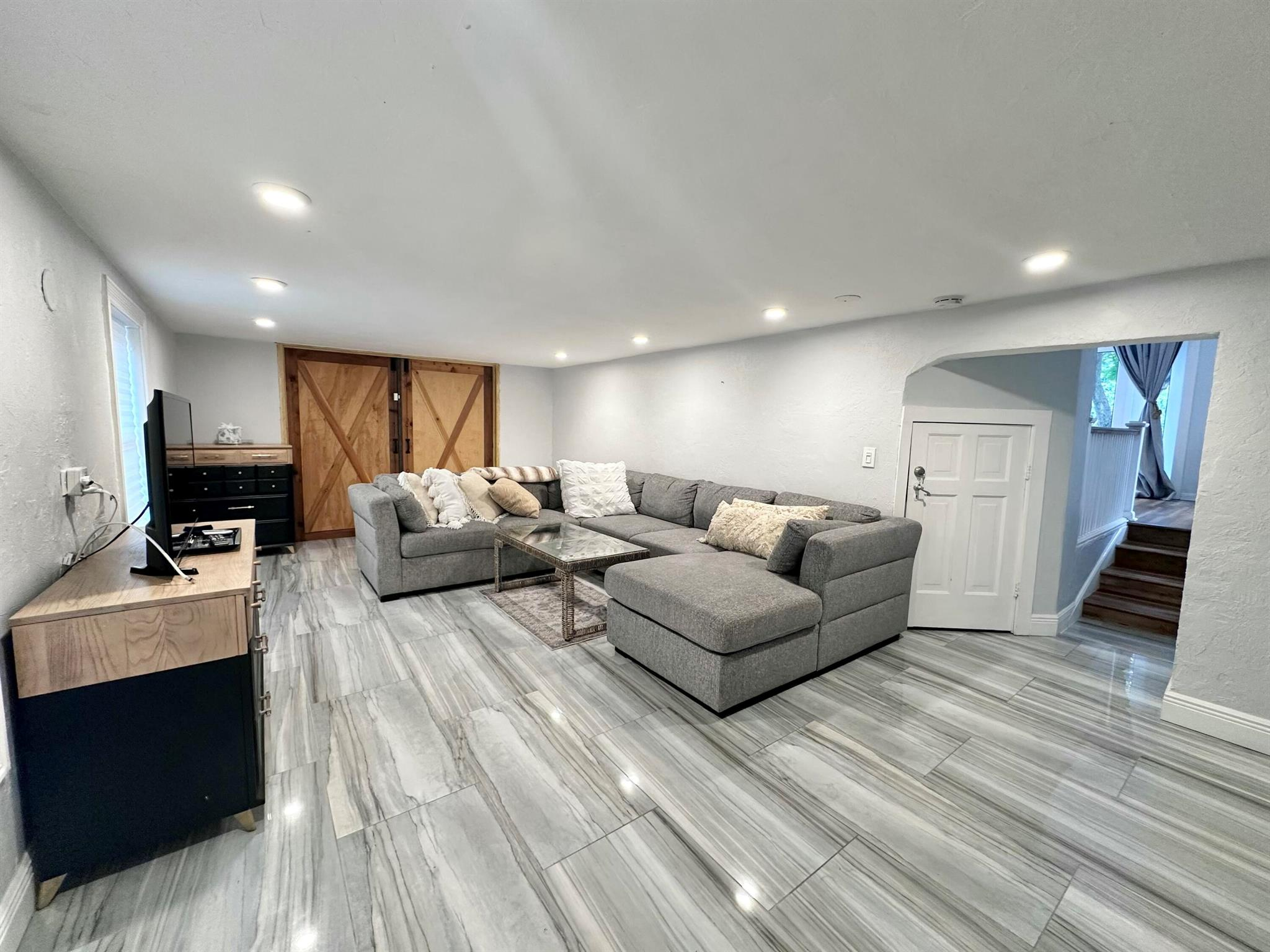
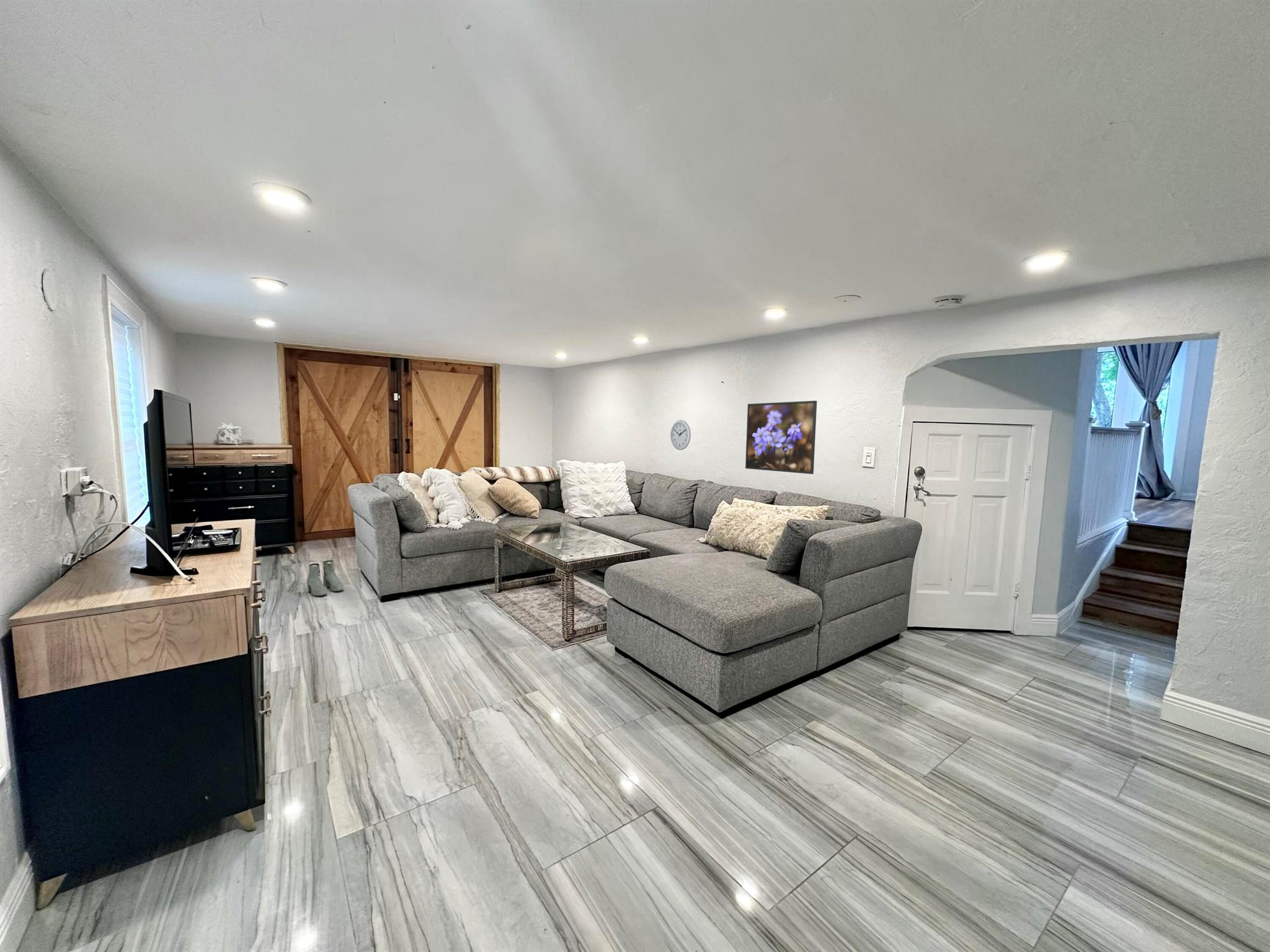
+ boots [306,560,344,597]
+ wall clock [670,420,691,451]
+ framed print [745,400,817,475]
